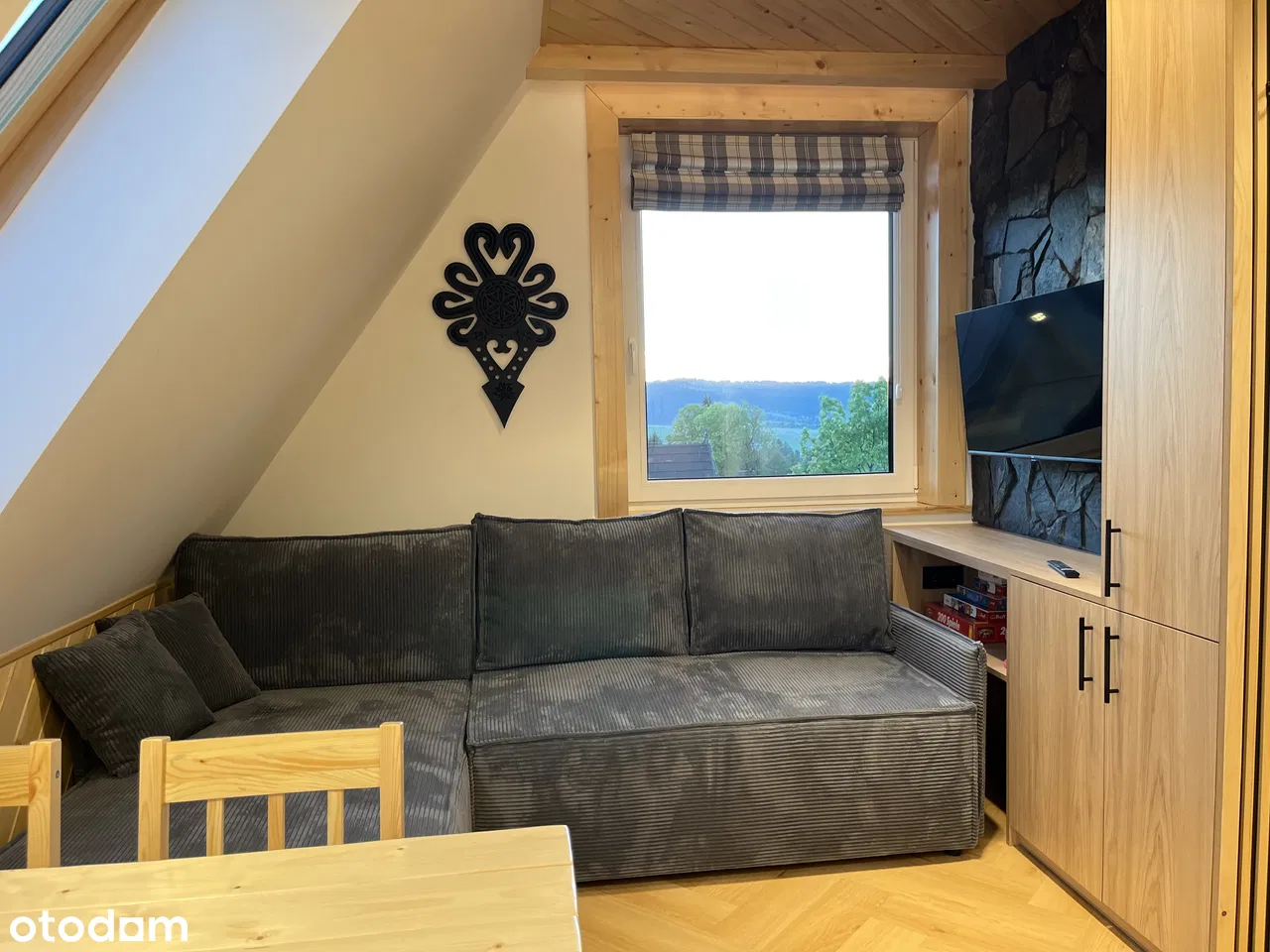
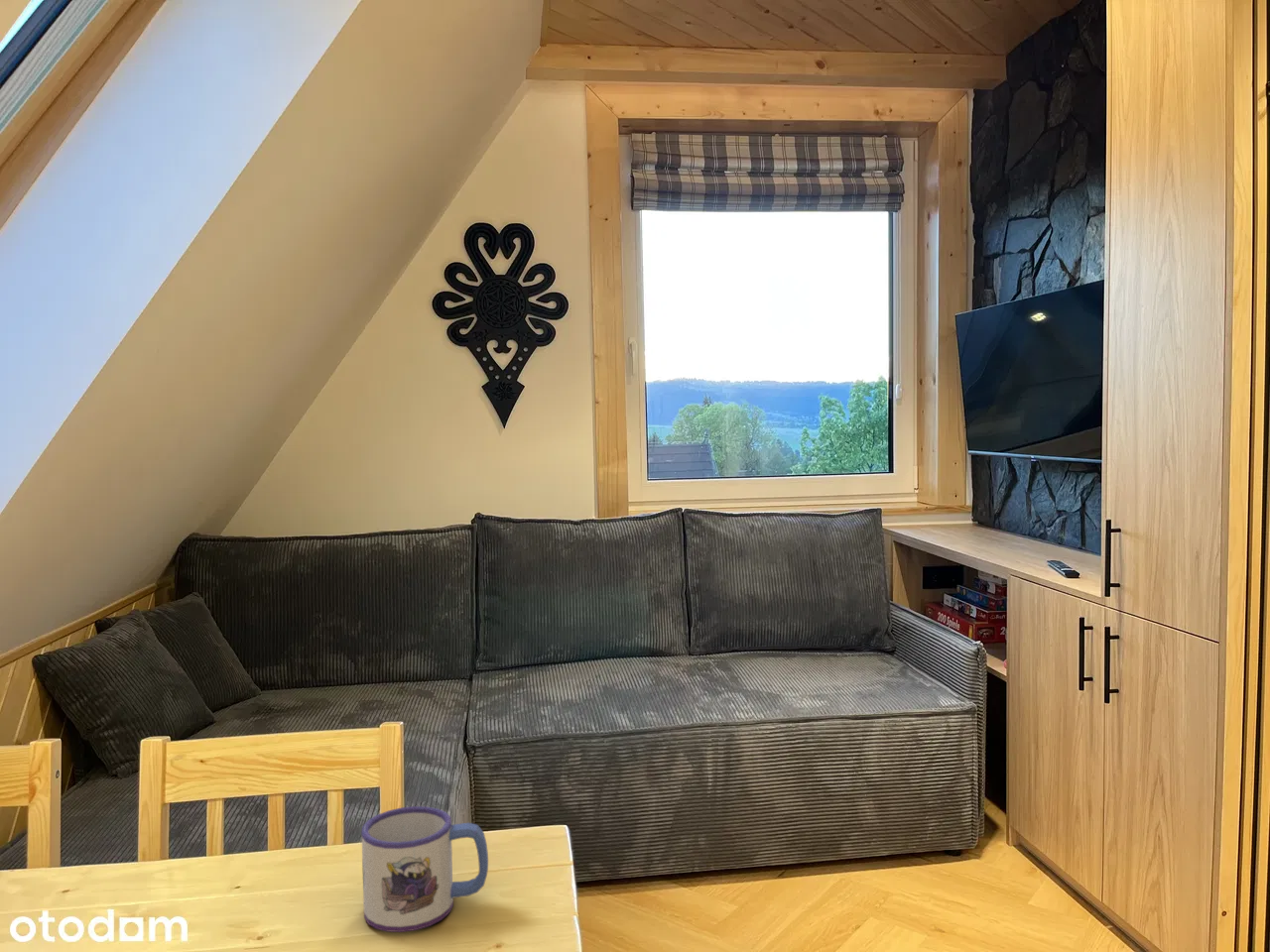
+ mug [360,805,489,933]
